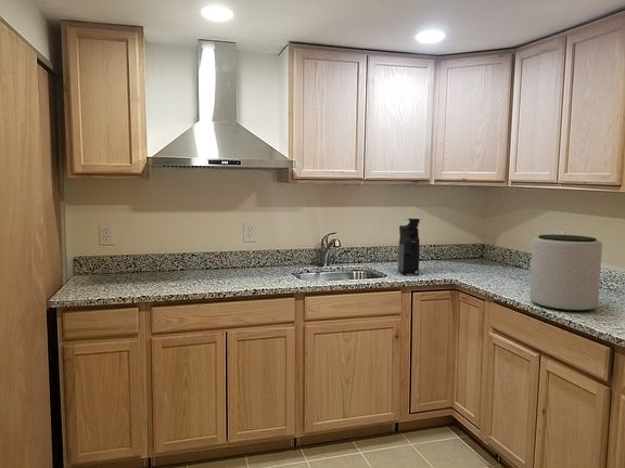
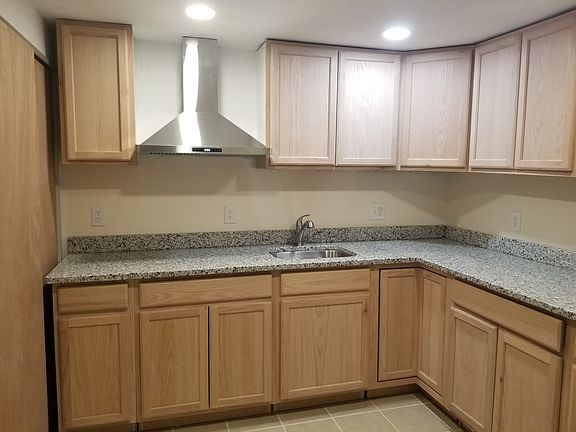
- plant pot [528,234,603,312]
- coffee maker [397,218,421,276]
